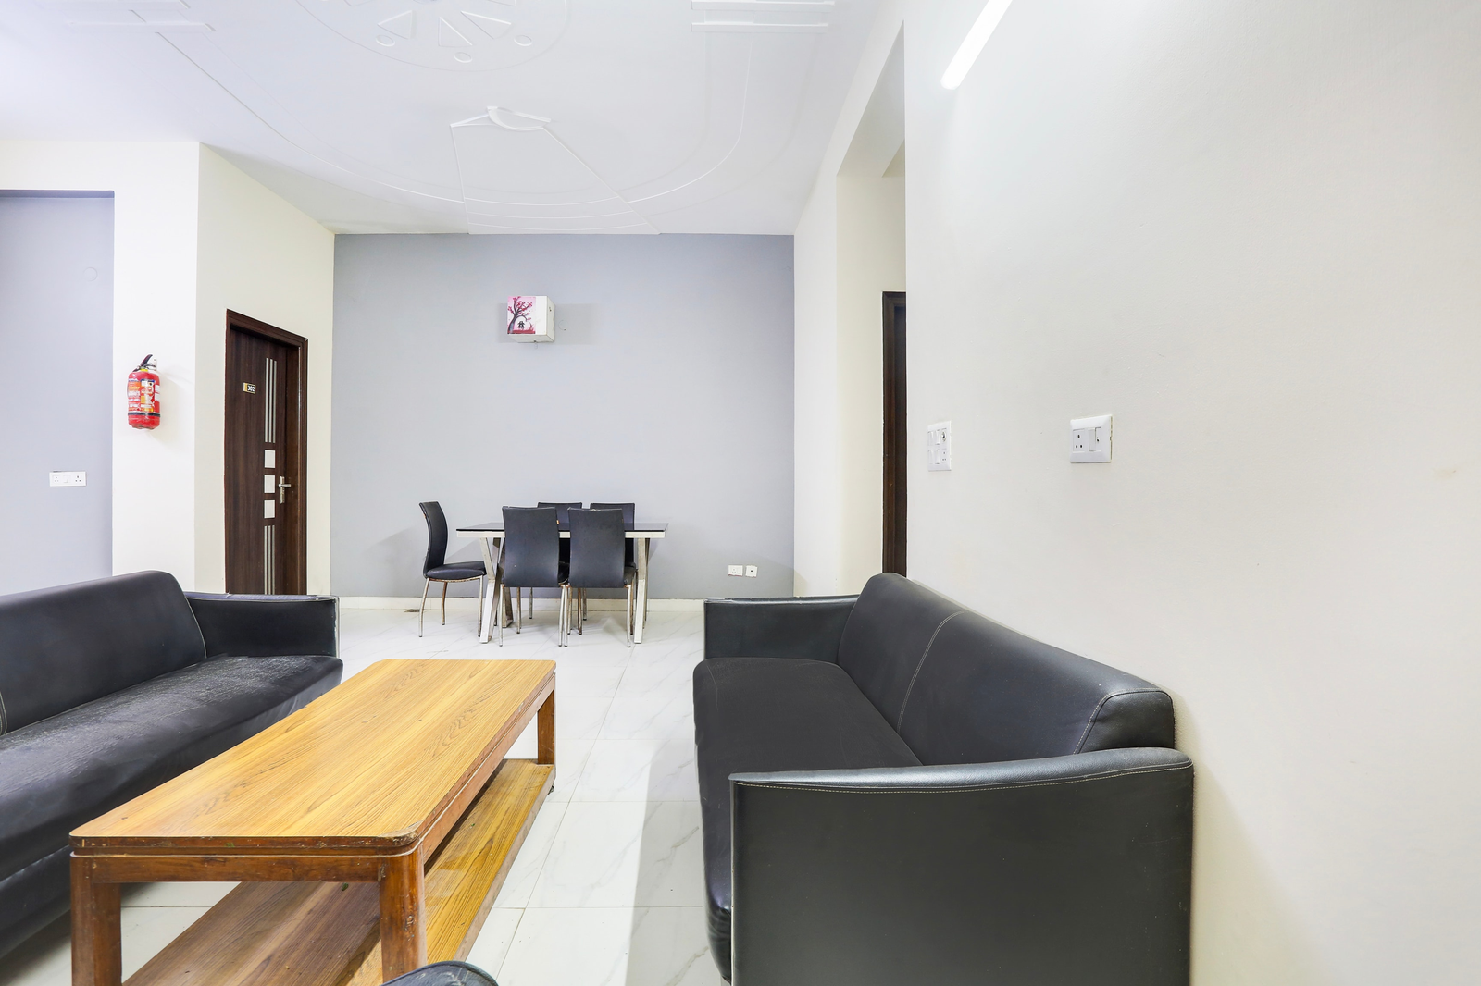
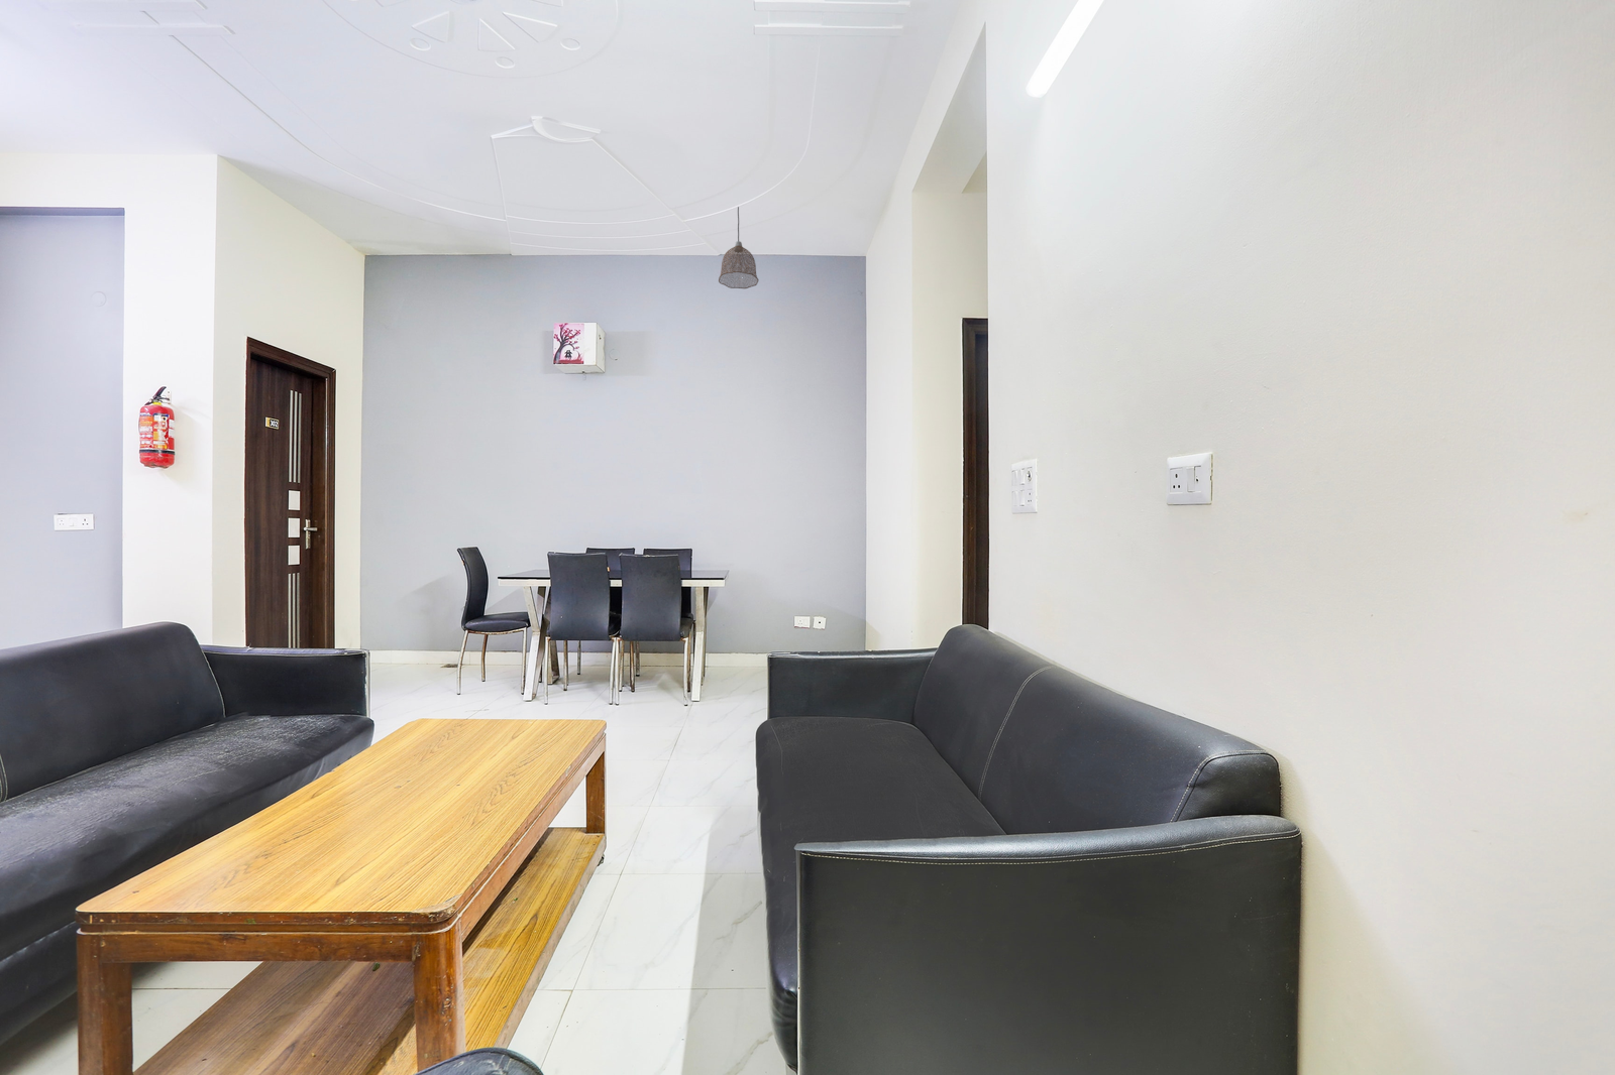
+ pendant lamp [718,205,759,289]
